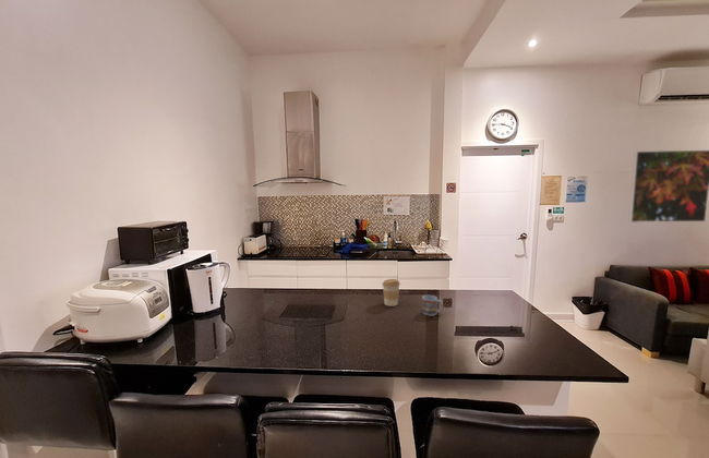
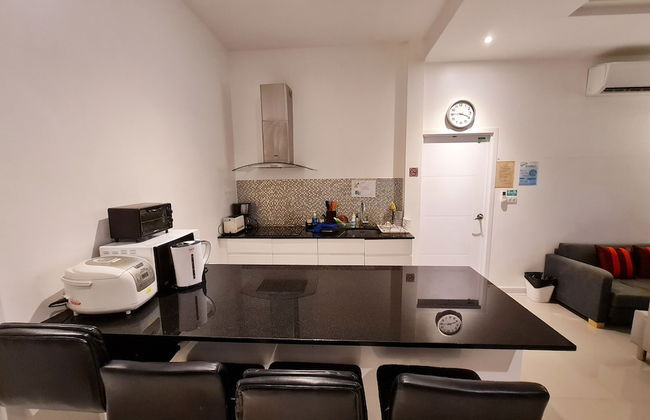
- coffee cup [381,278,401,308]
- cup [421,294,444,317]
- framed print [628,149,709,224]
